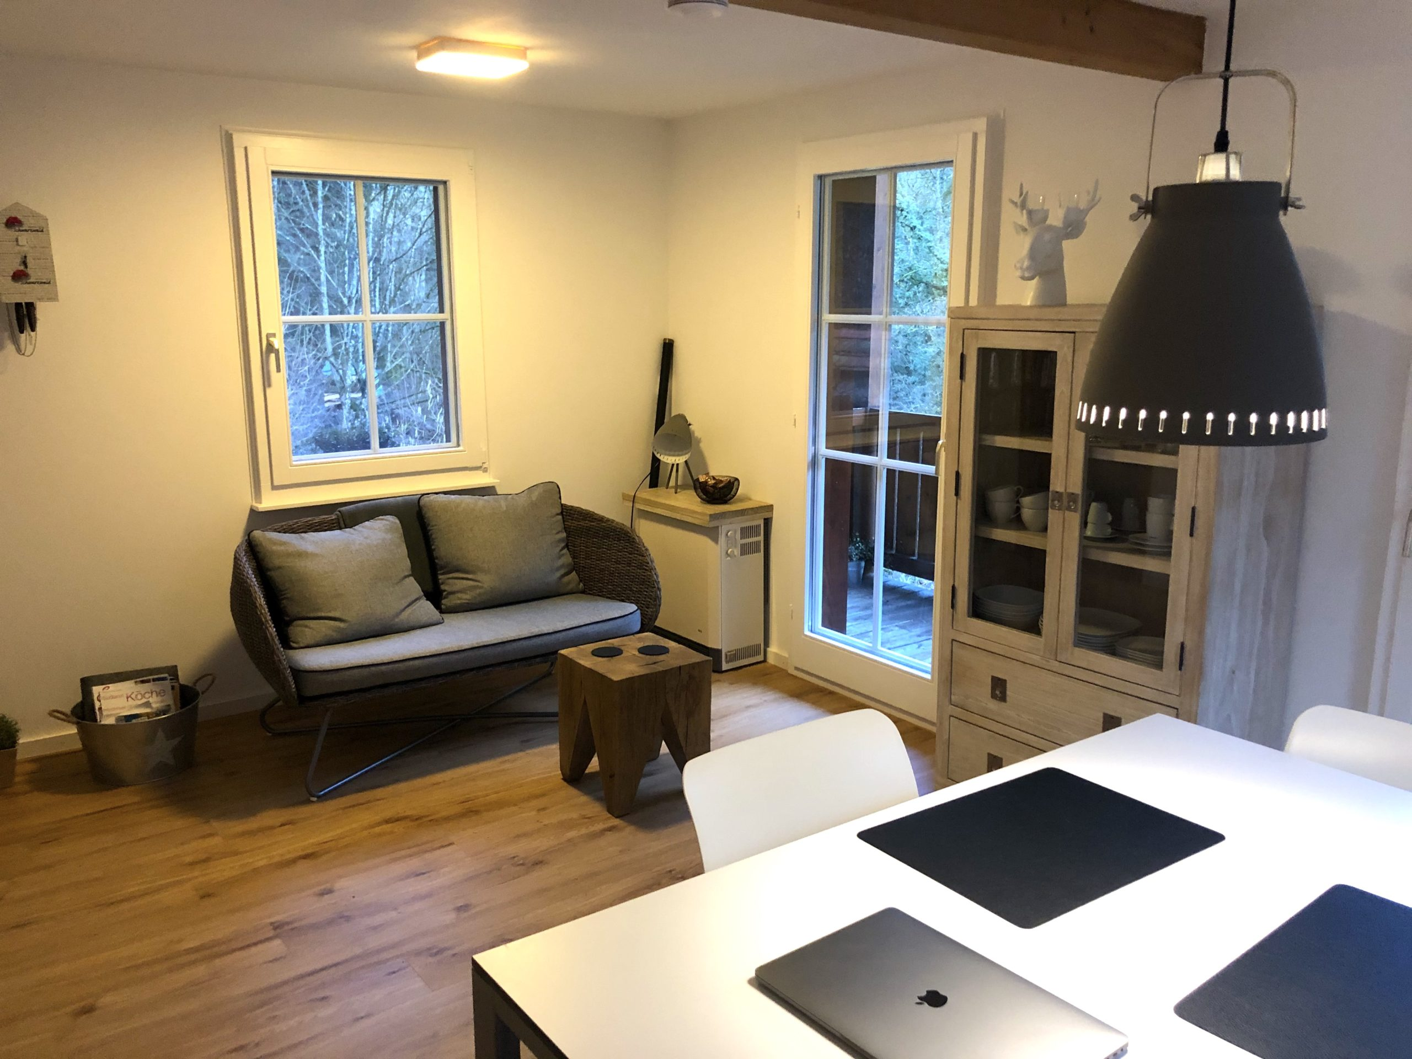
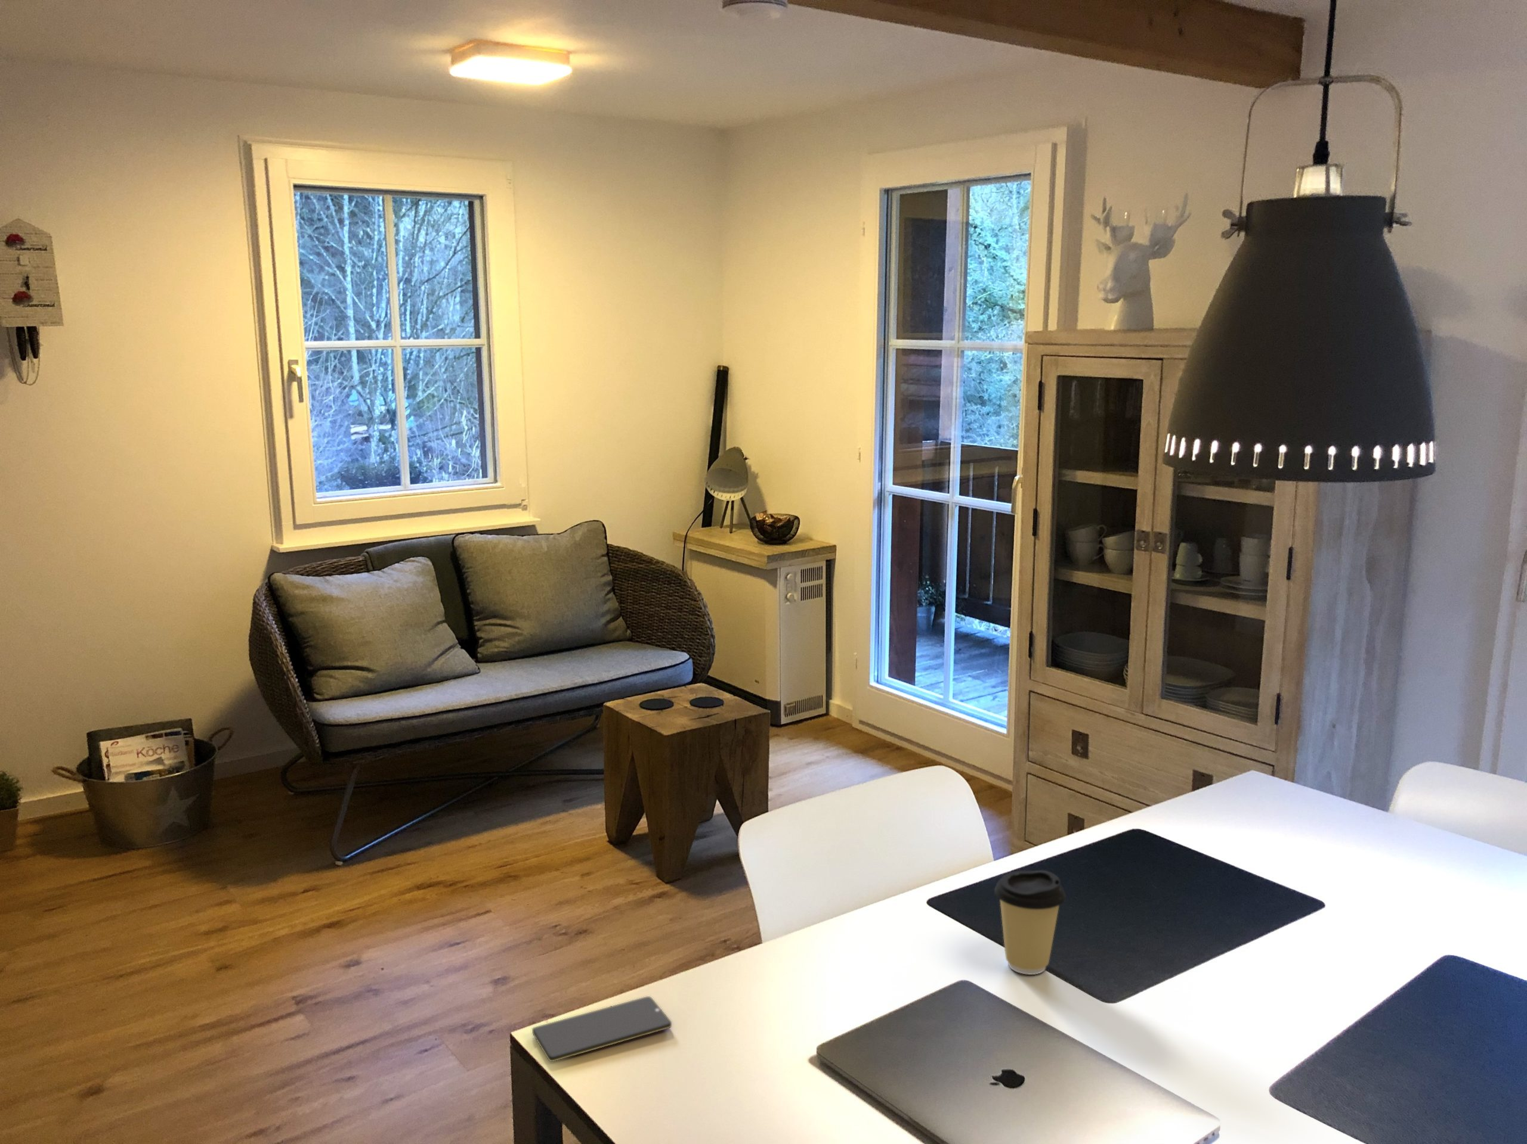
+ smartphone [531,996,672,1062]
+ coffee cup [993,870,1066,976]
